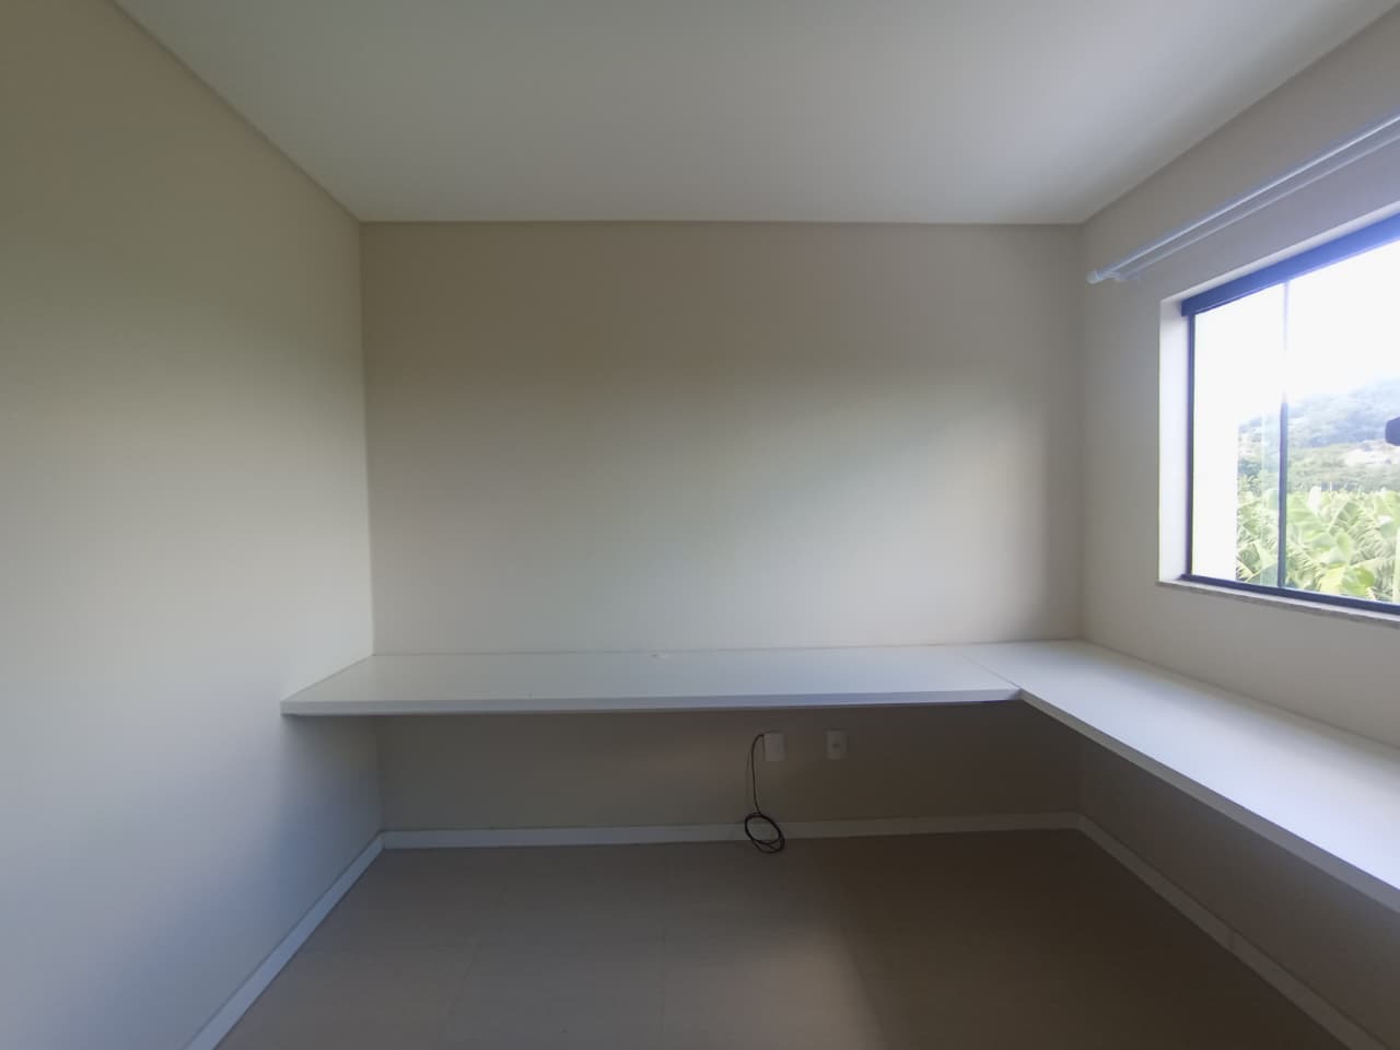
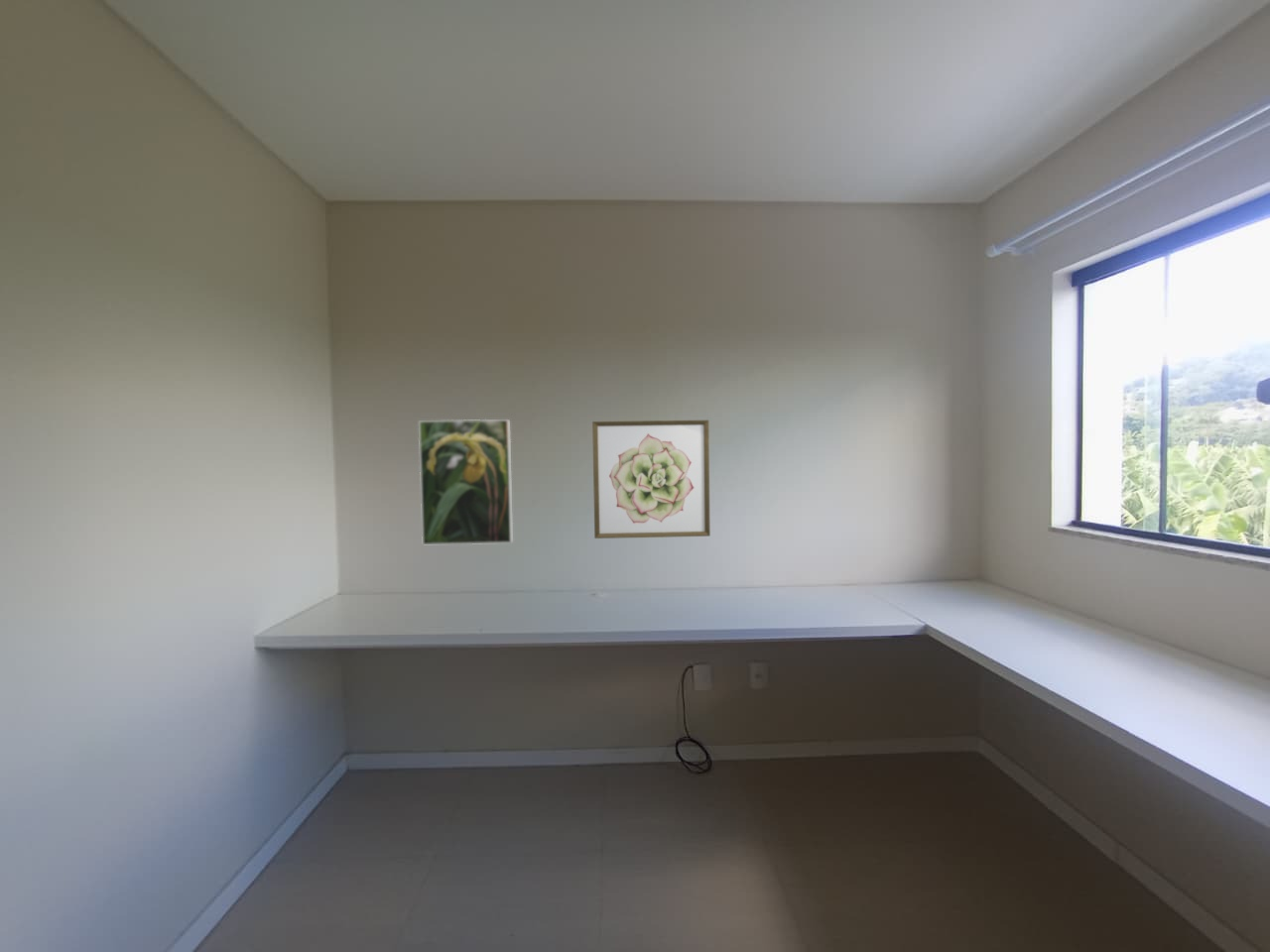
+ wall art [591,419,711,539]
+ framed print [418,418,514,546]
